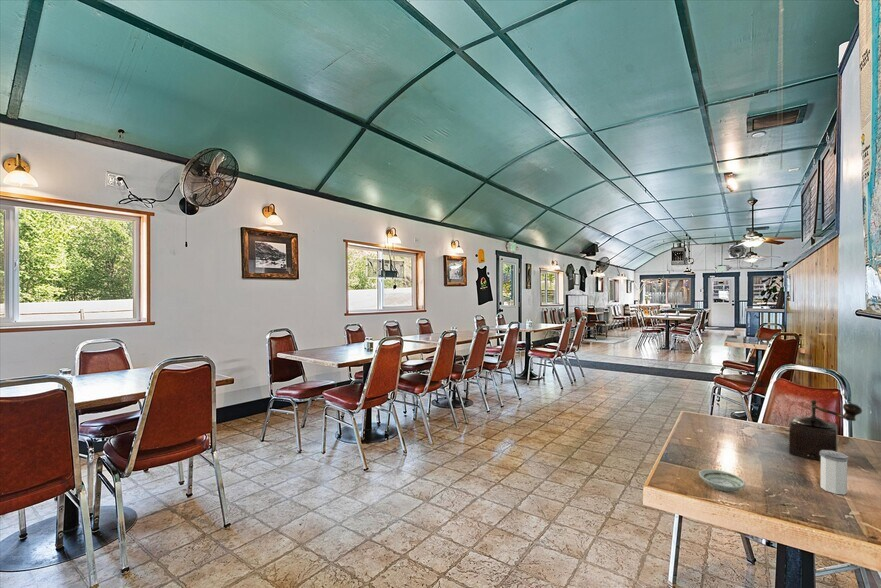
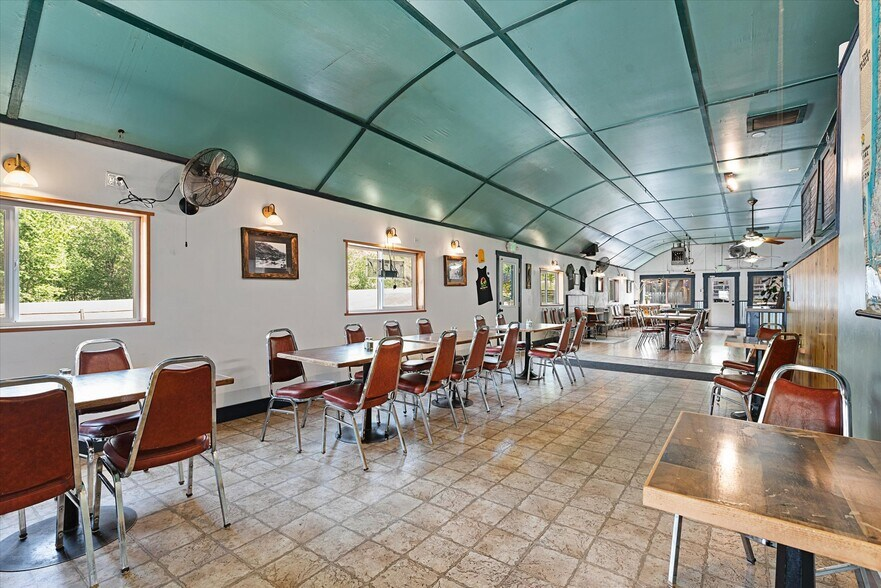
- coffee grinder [788,399,863,462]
- saucer [698,468,746,493]
- salt shaker [819,450,850,496]
